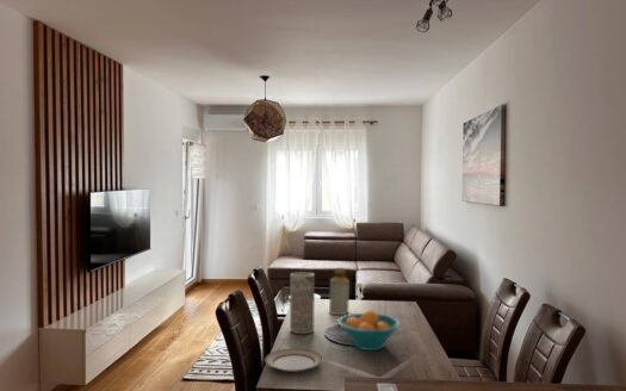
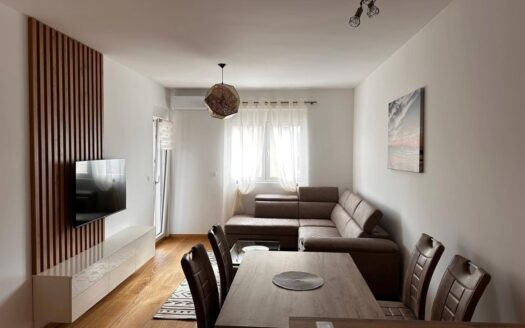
- fruit bowl [336,309,402,352]
- plate [264,347,324,373]
- vase [289,271,316,335]
- bottle [328,267,351,316]
